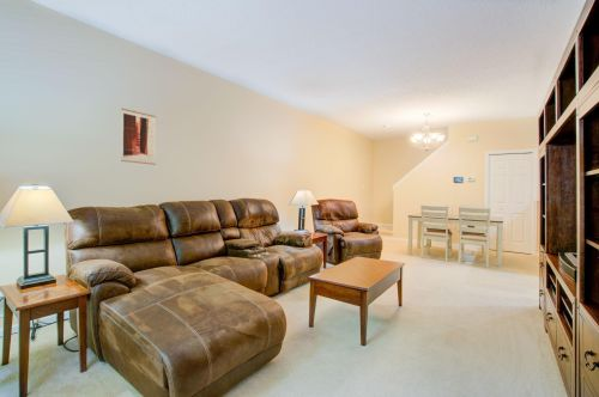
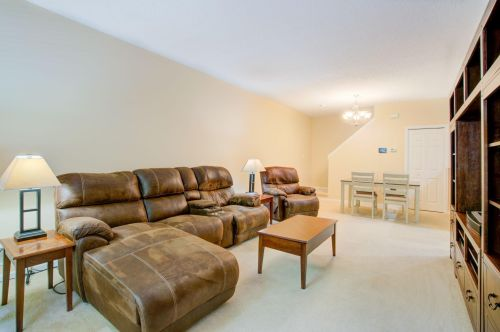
- wall art [120,108,157,166]
